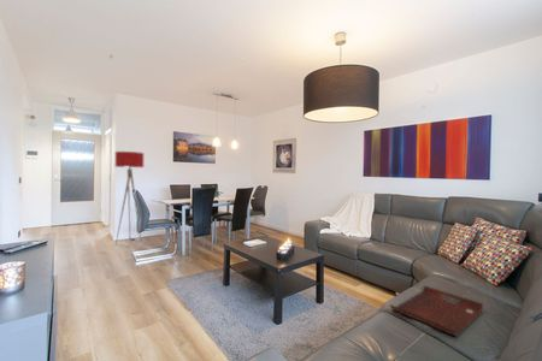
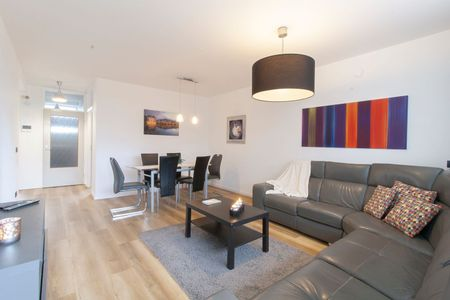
- serving tray [389,284,484,338]
- floor lamp [114,150,145,245]
